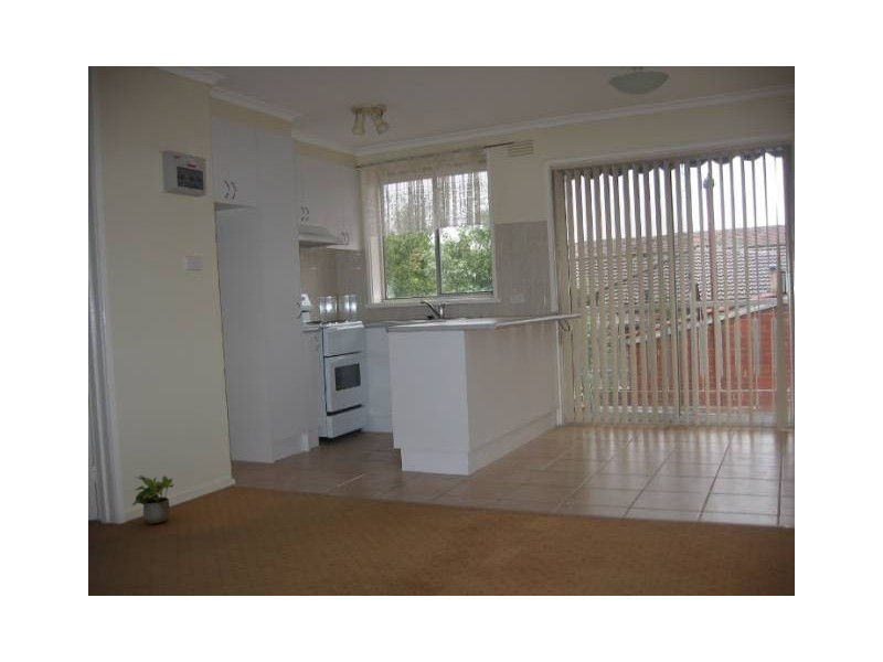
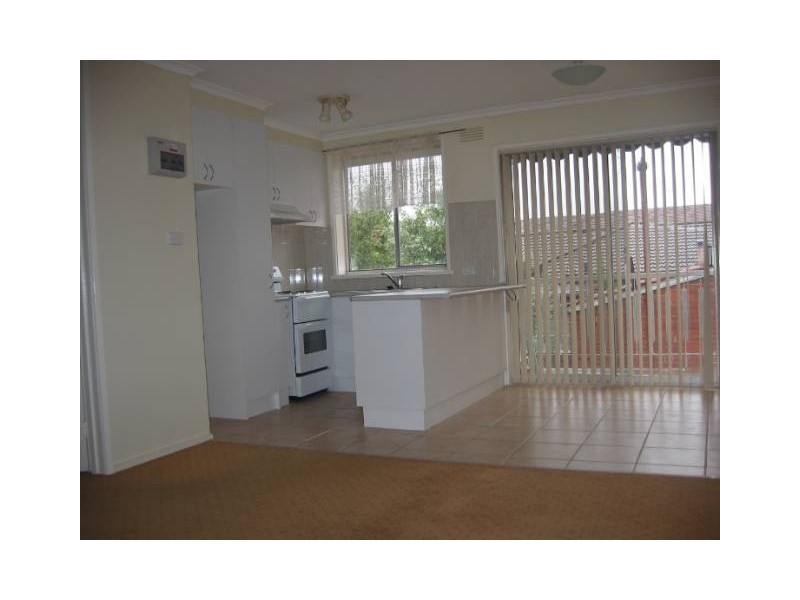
- potted plant [131,474,174,525]
